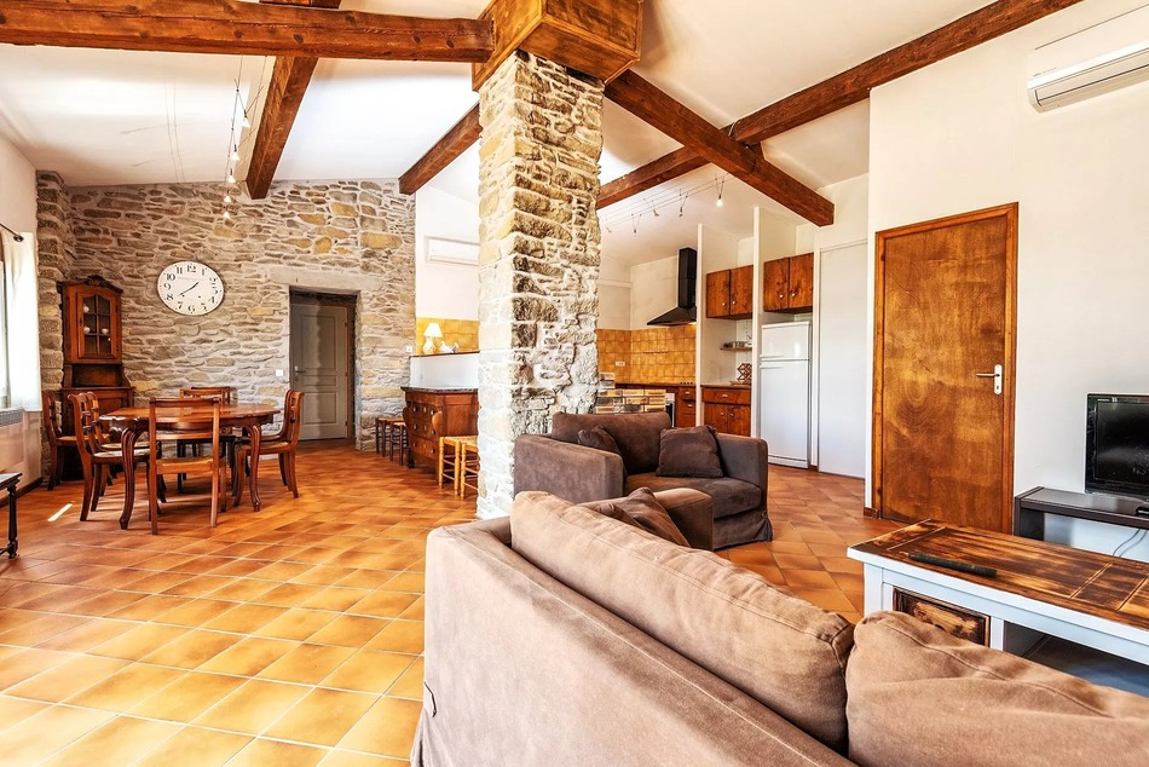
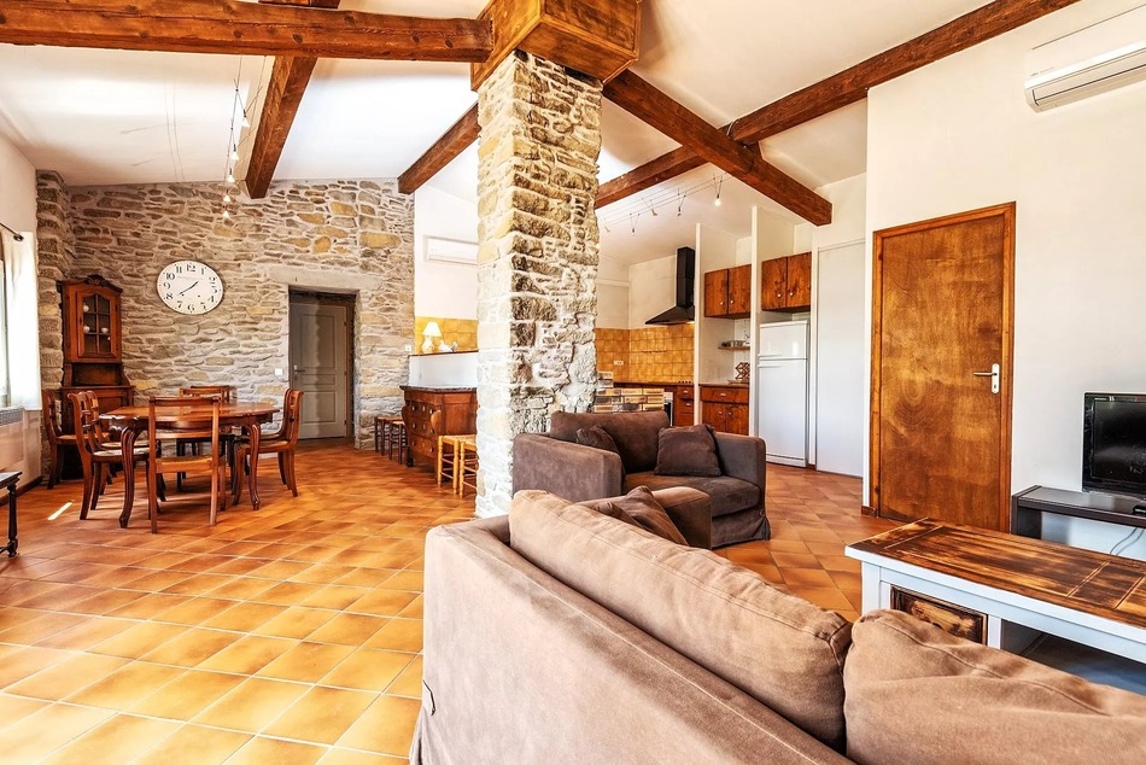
- remote control [907,550,998,578]
